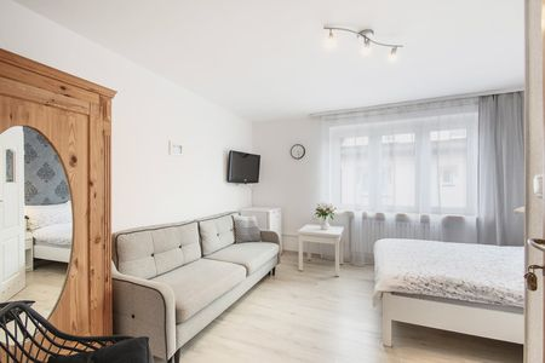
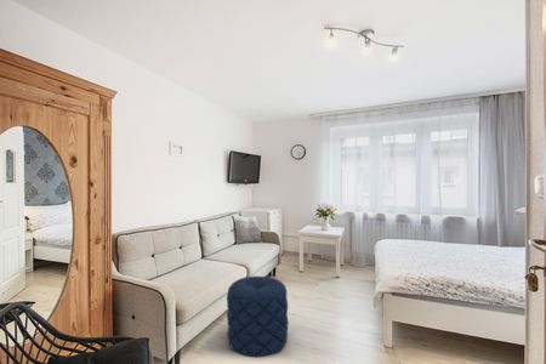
+ pouf [226,275,290,359]
